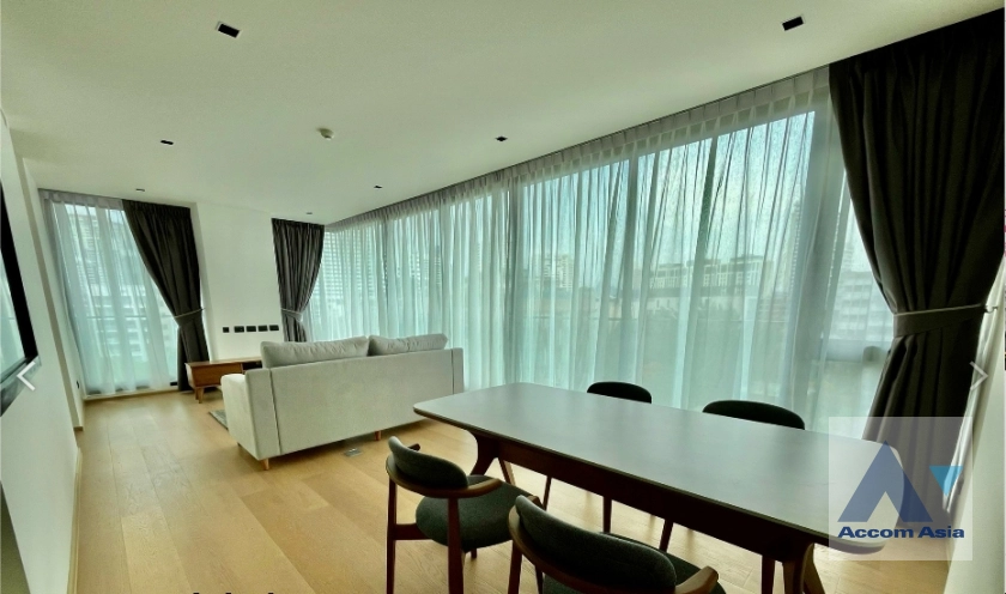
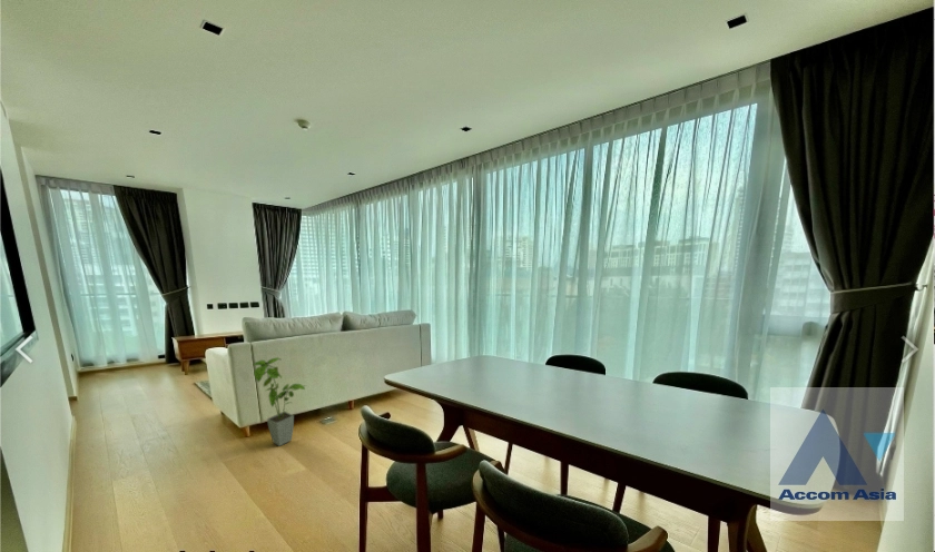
+ house plant [253,356,307,447]
